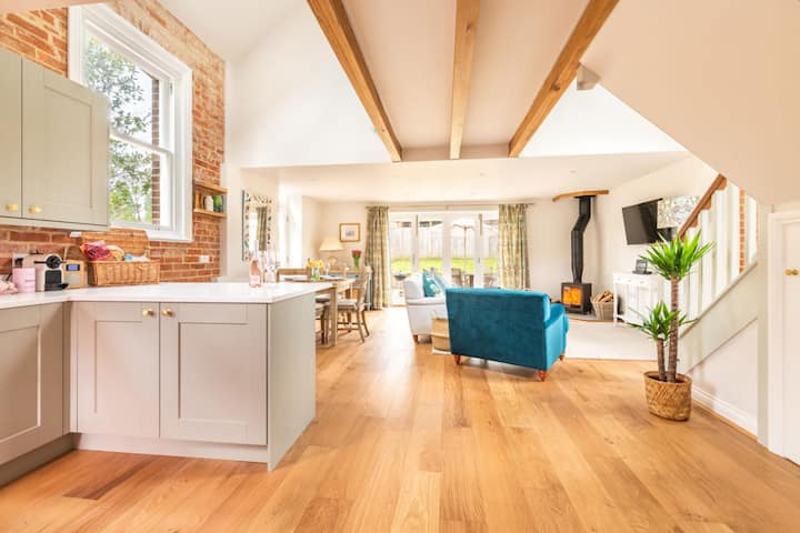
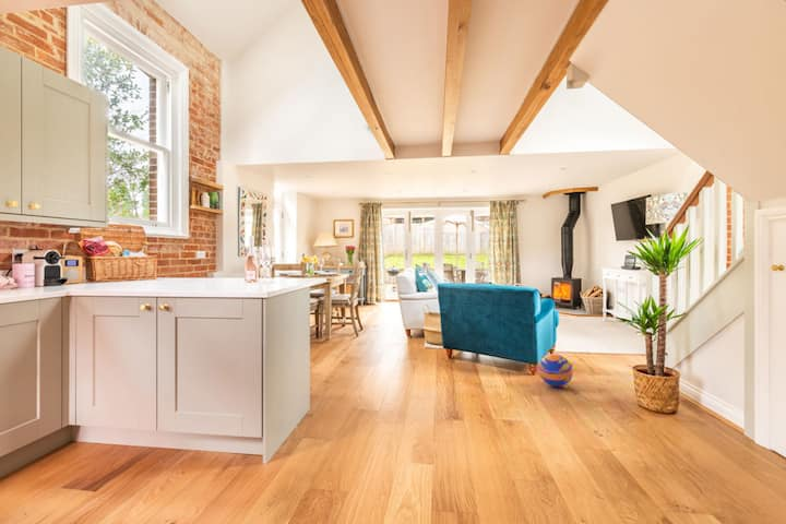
+ ball [537,353,574,388]
